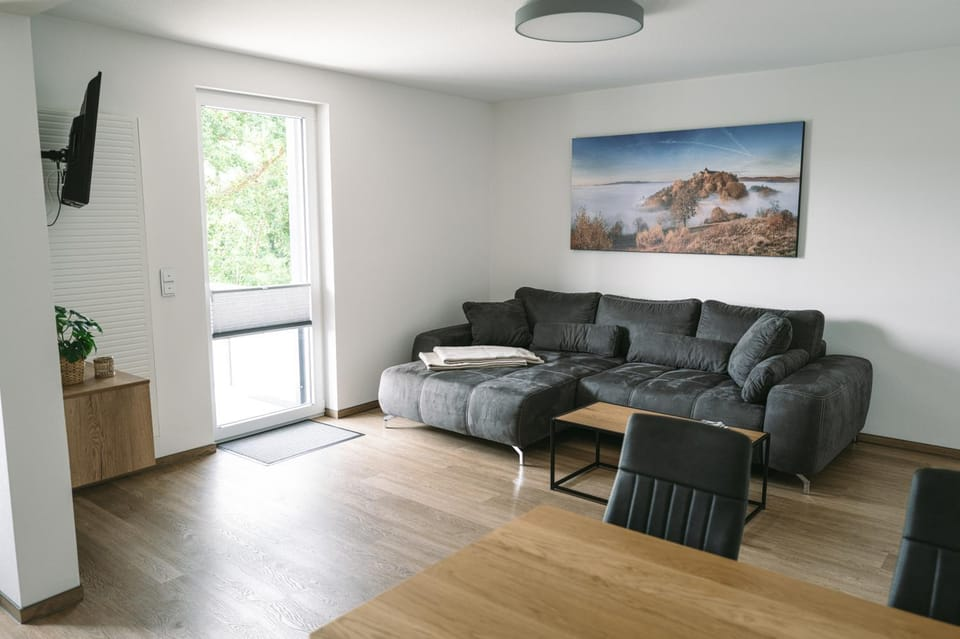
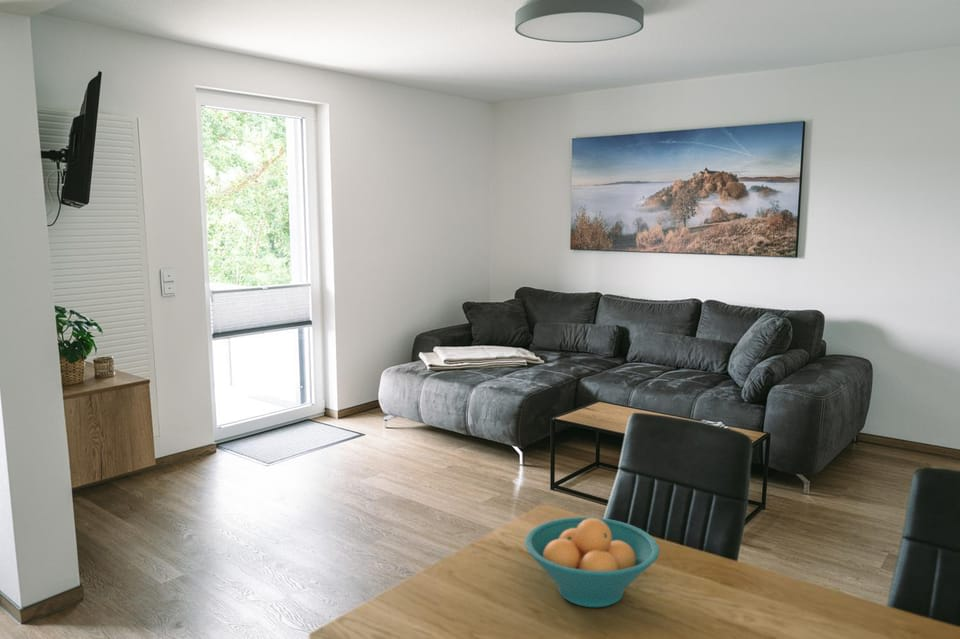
+ fruit bowl [524,516,660,608]
